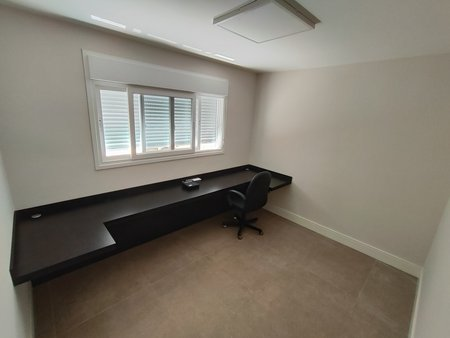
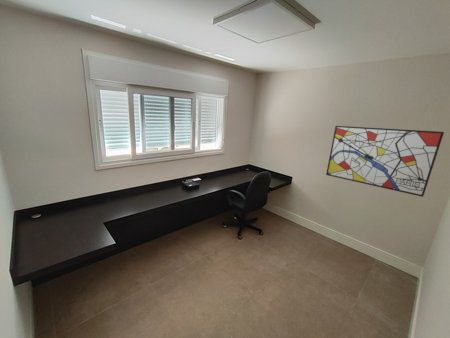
+ wall art [325,125,445,198]
